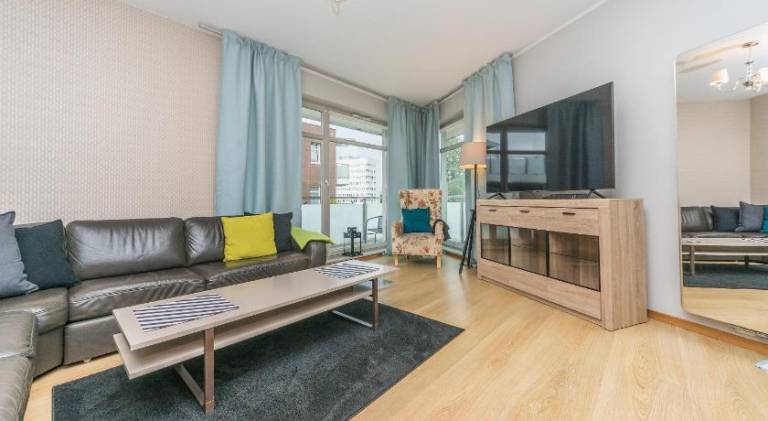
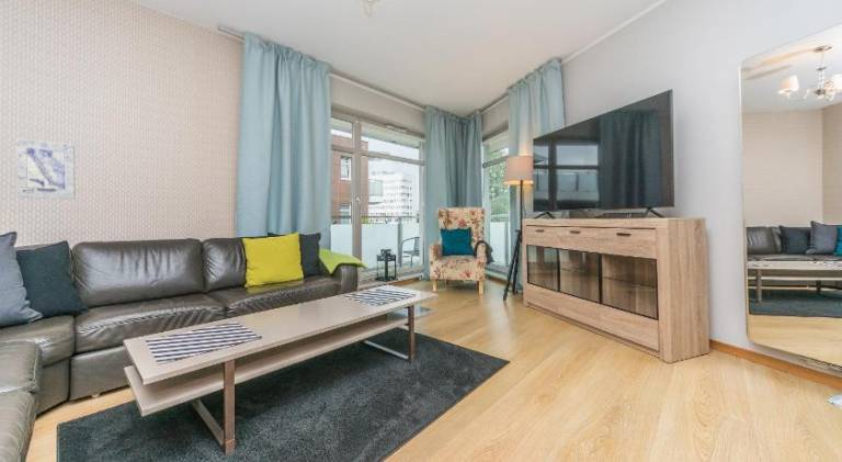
+ wall art [15,137,76,200]
